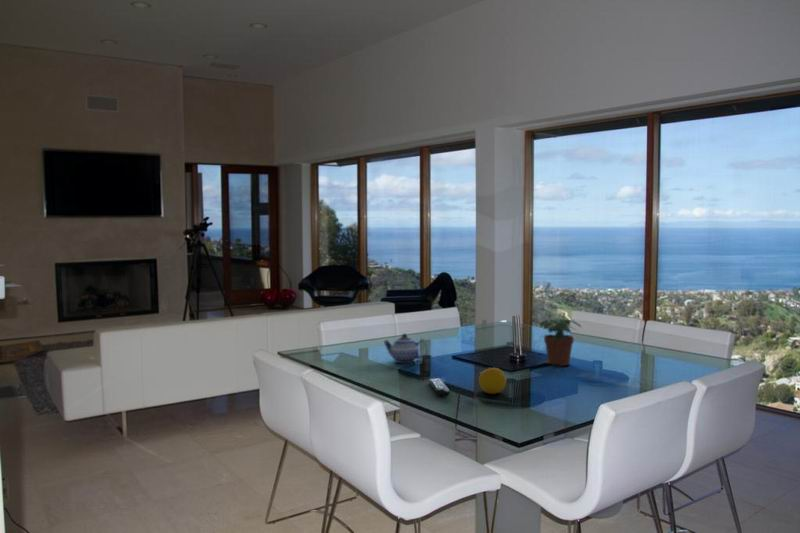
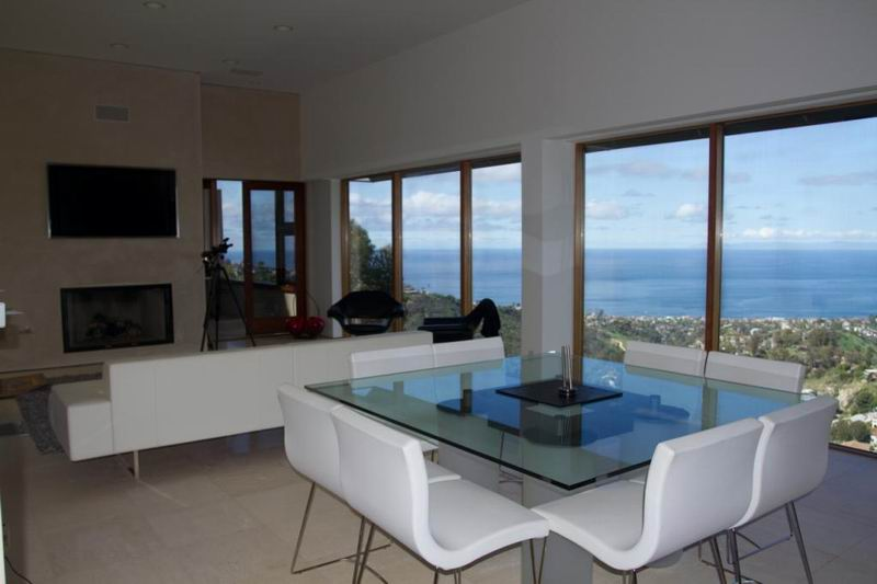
- teapot [383,333,428,364]
- remote control [427,378,451,397]
- potted plant [538,318,583,367]
- fruit [478,366,507,395]
